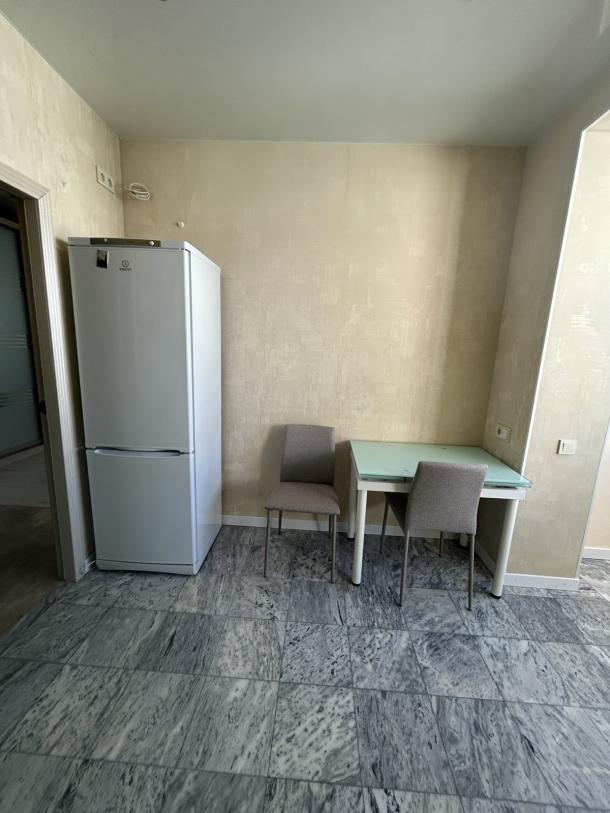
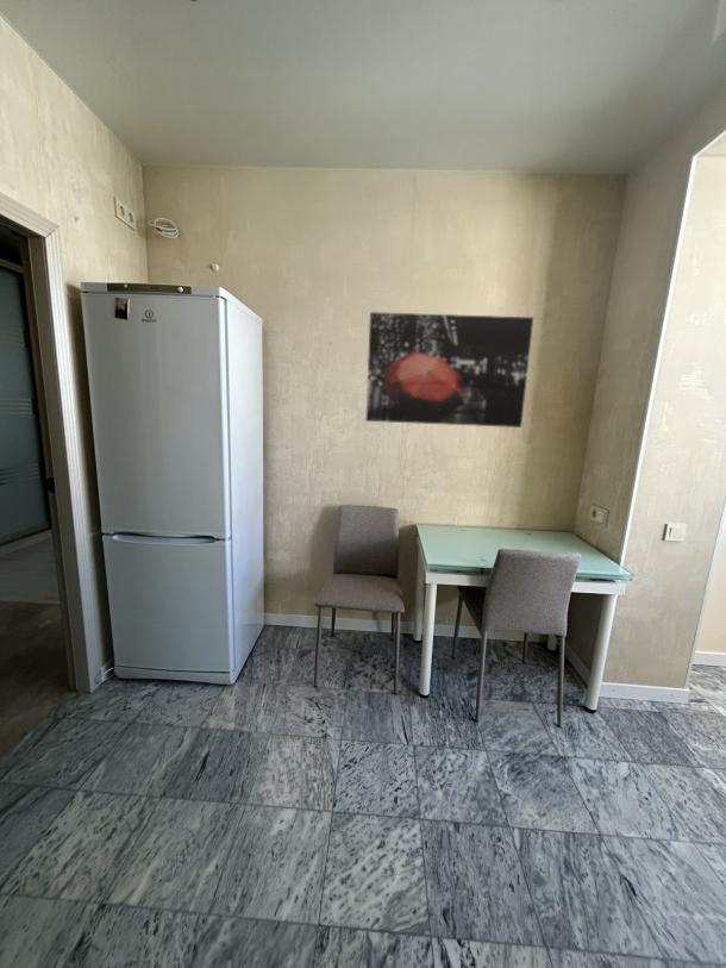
+ wall art [364,311,534,429]
